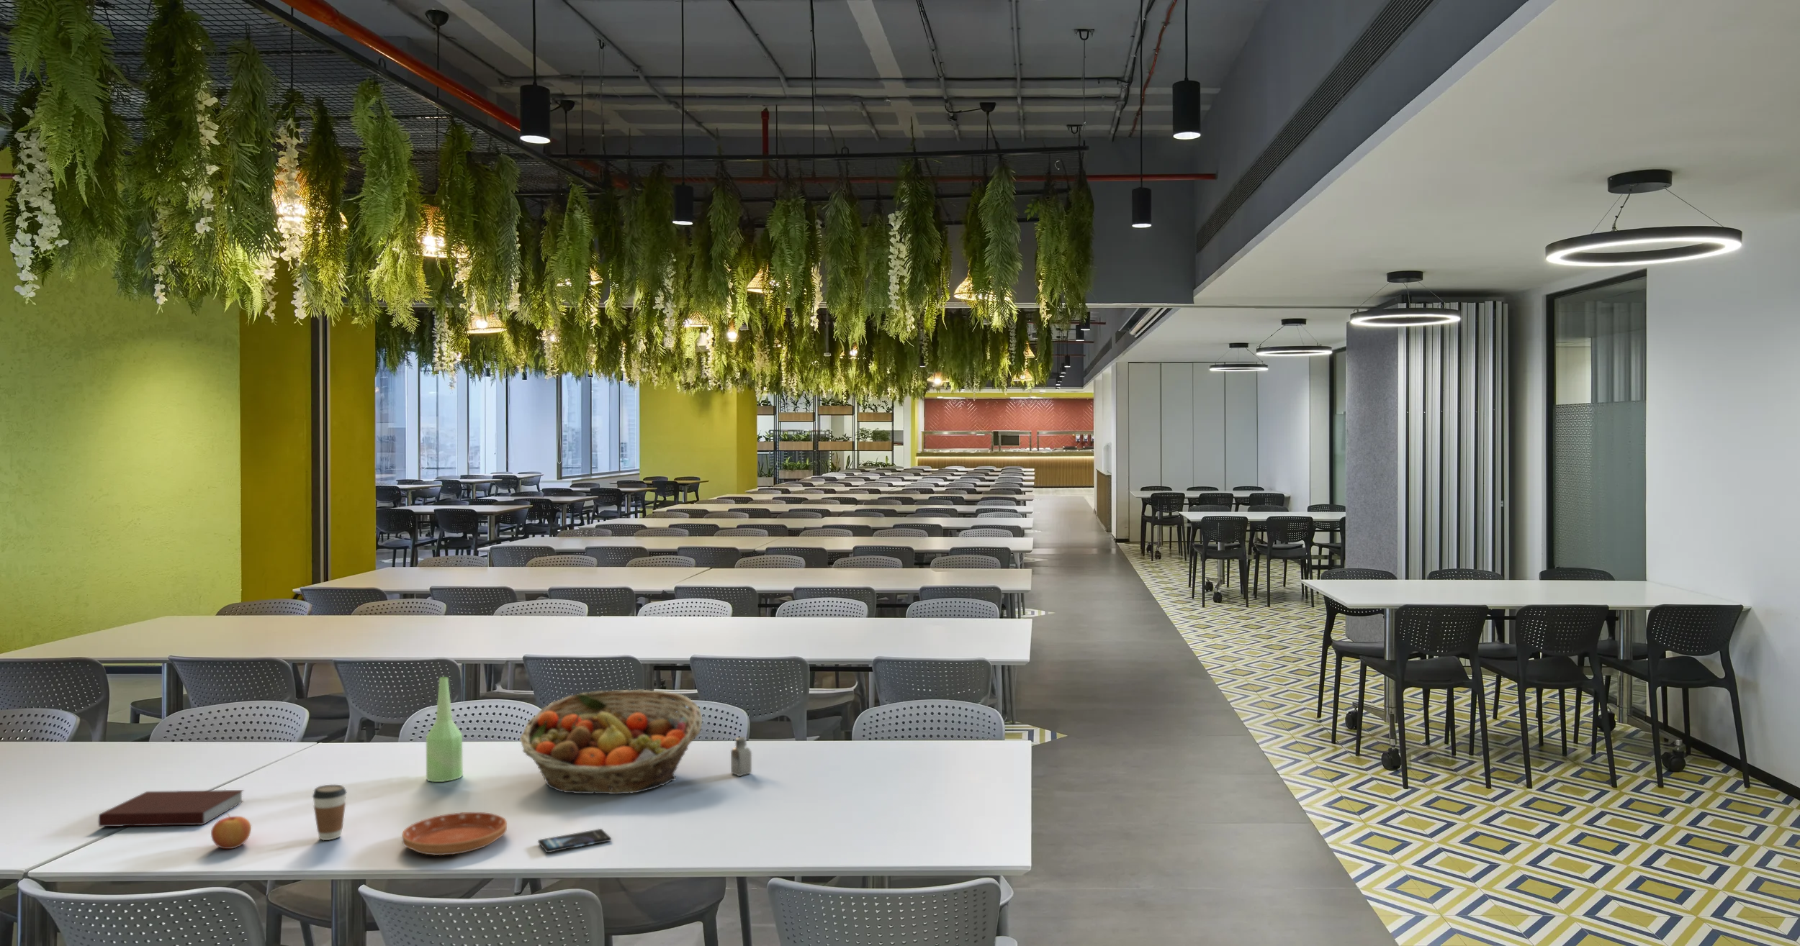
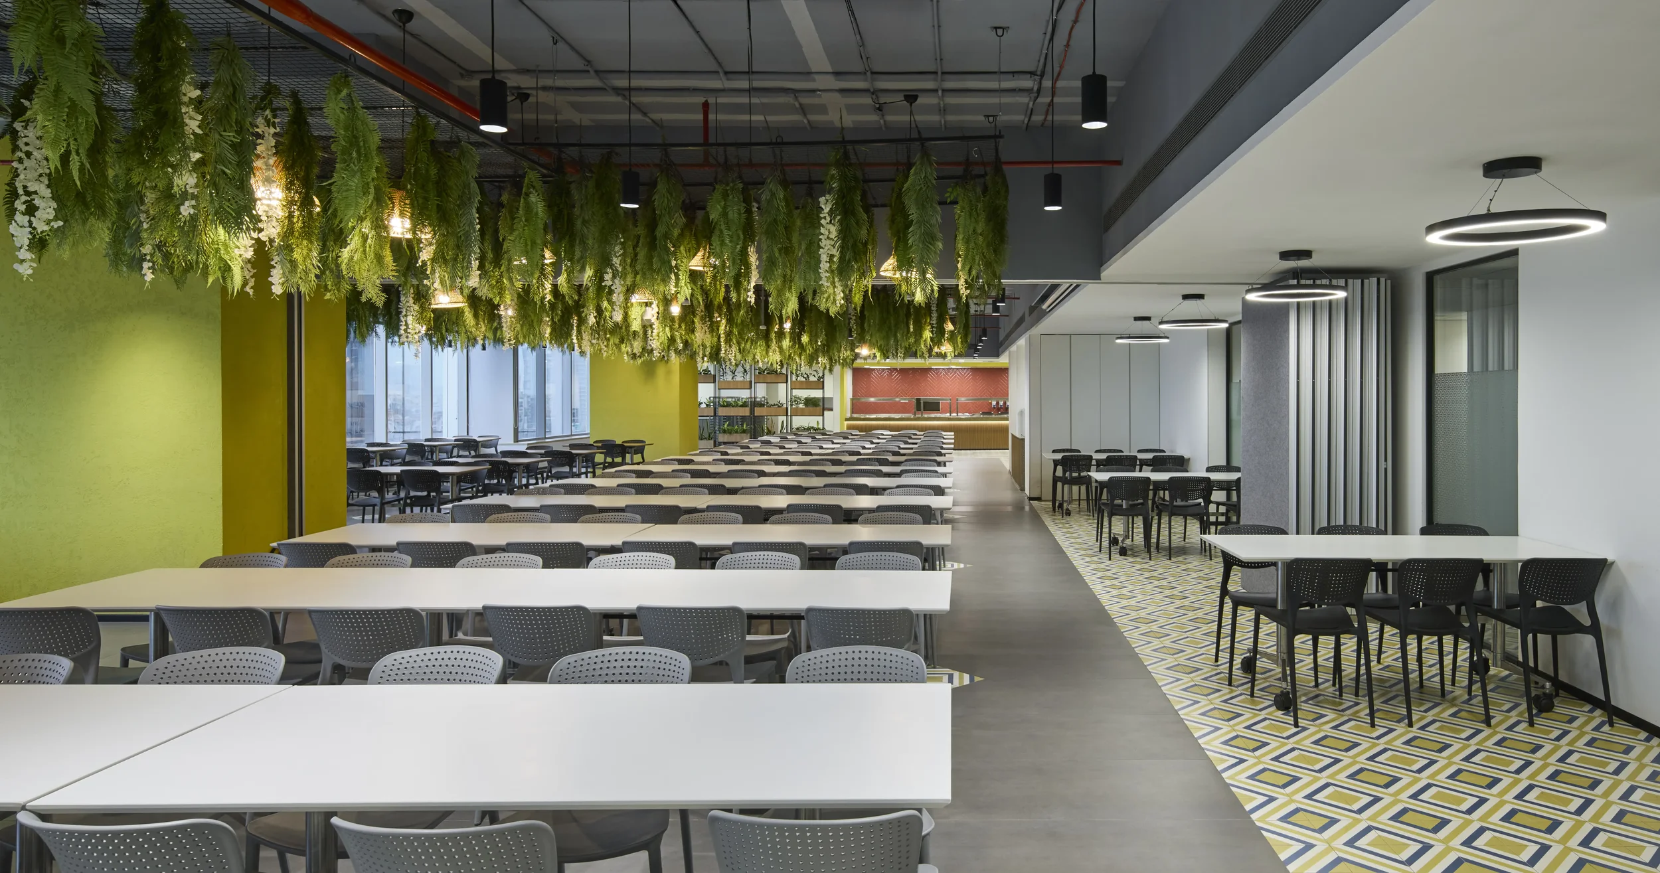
- notebook [98,789,245,827]
- smartphone [537,828,612,853]
- saltshaker [730,735,752,777]
- bottle [425,676,463,783]
- saucer [401,812,507,856]
- apple [211,813,252,850]
- fruit basket [519,689,702,795]
- coffee cup [312,784,348,841]
